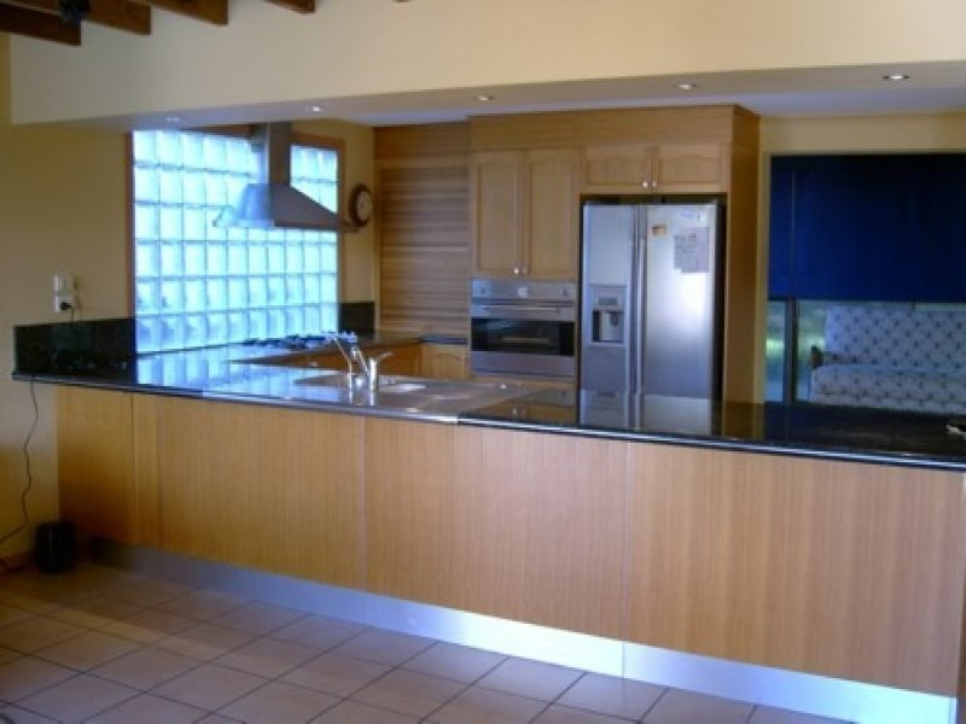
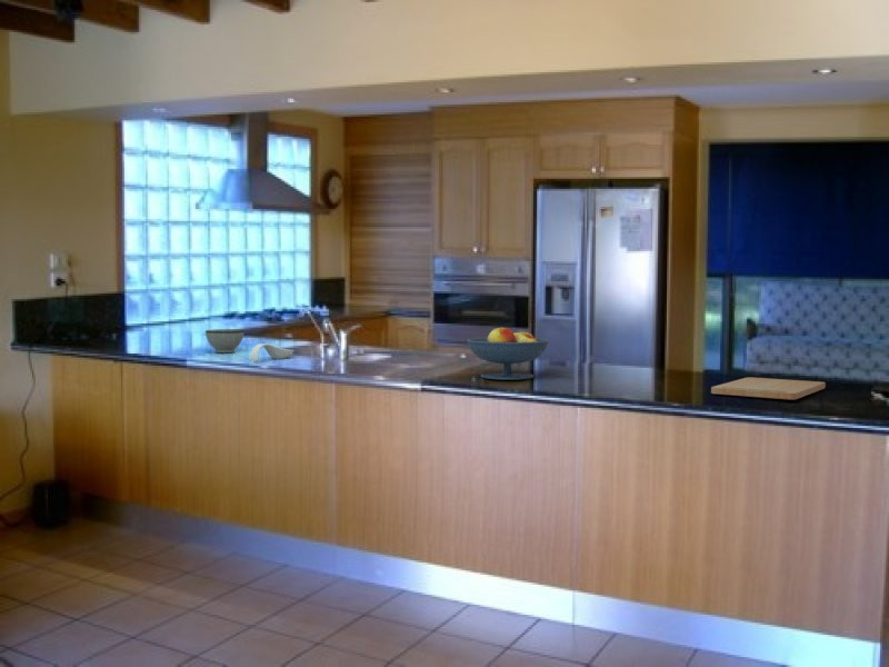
+ bowl [204,328,246,354]
+ spoon rest [249,342,294,362]
+ cutting board [710,377,827,400]
+ fruit bowl [466,327,550,381]
